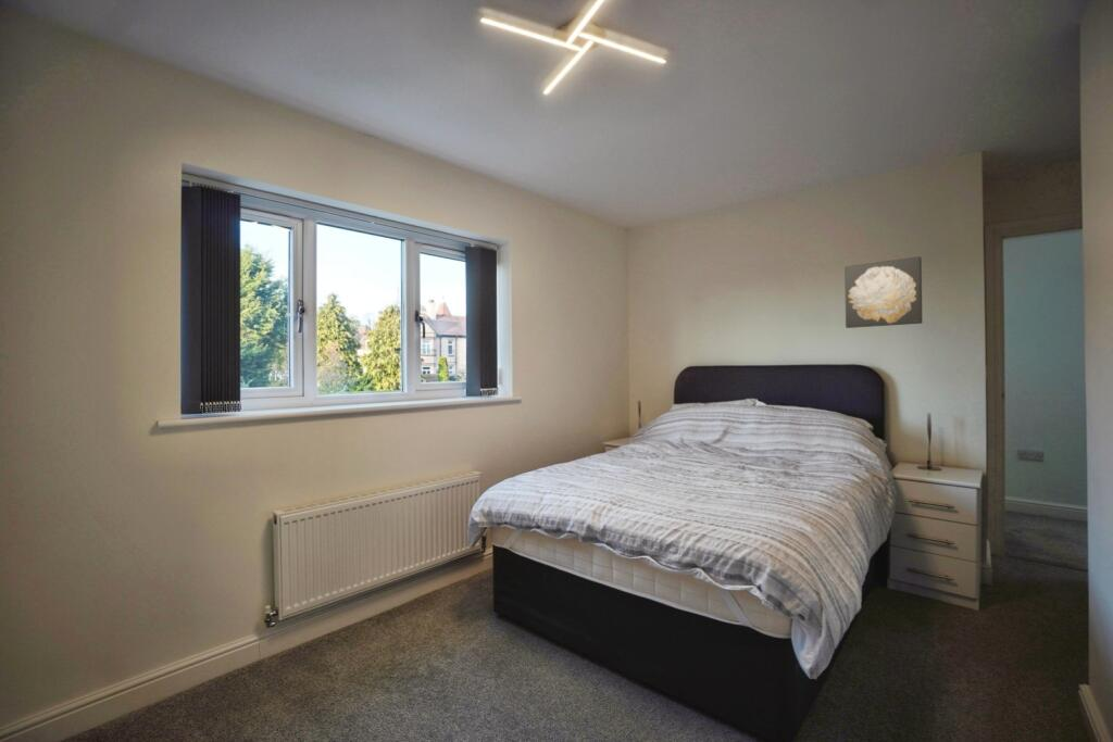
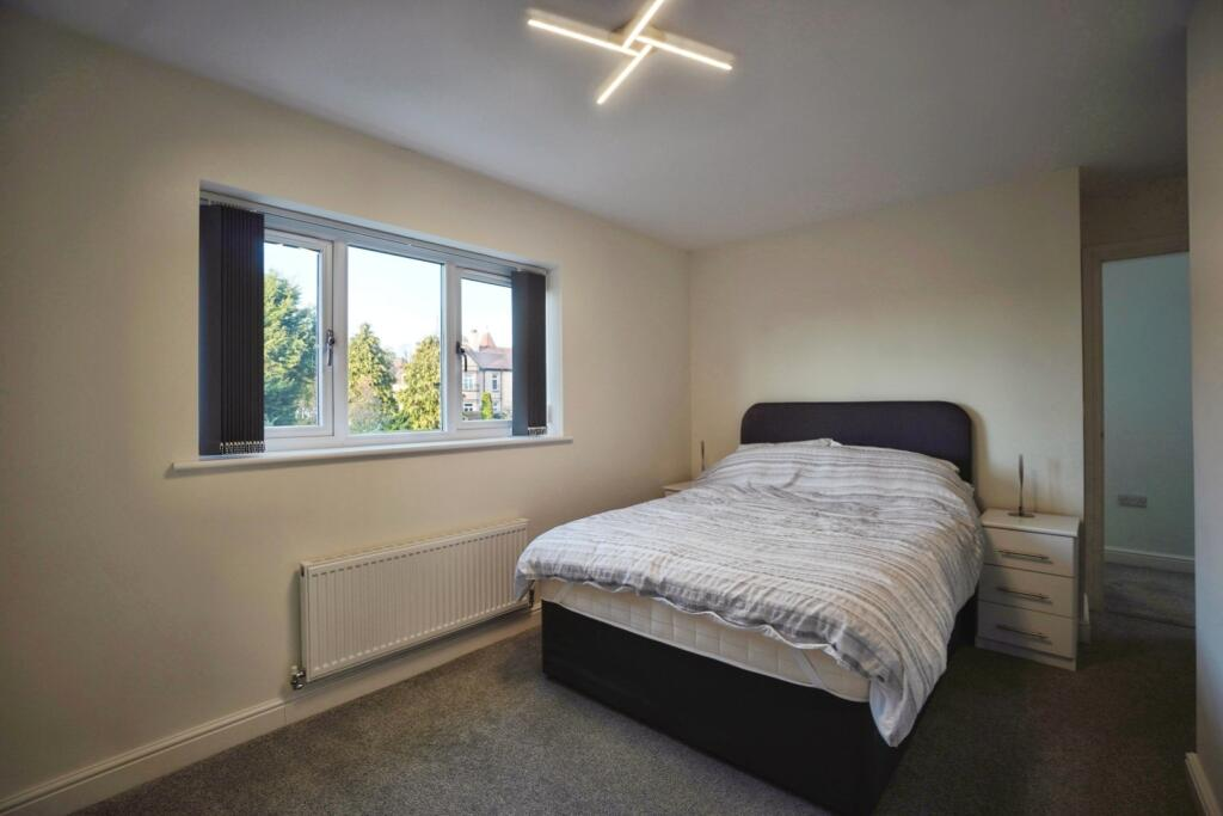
- wall art [843,255,924,329]
